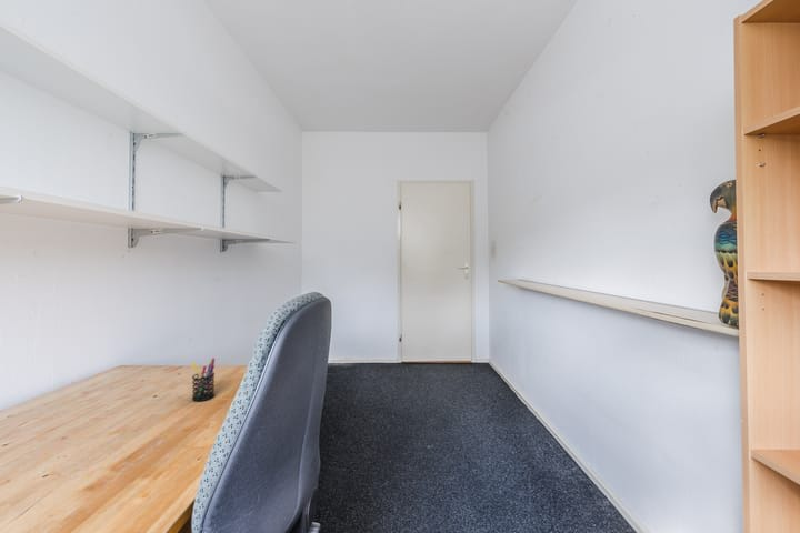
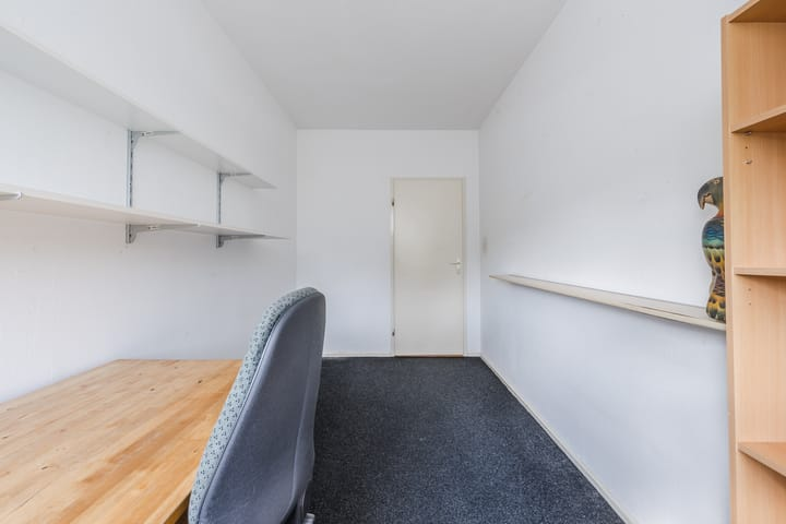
- pen holder [190,358,216,402]
